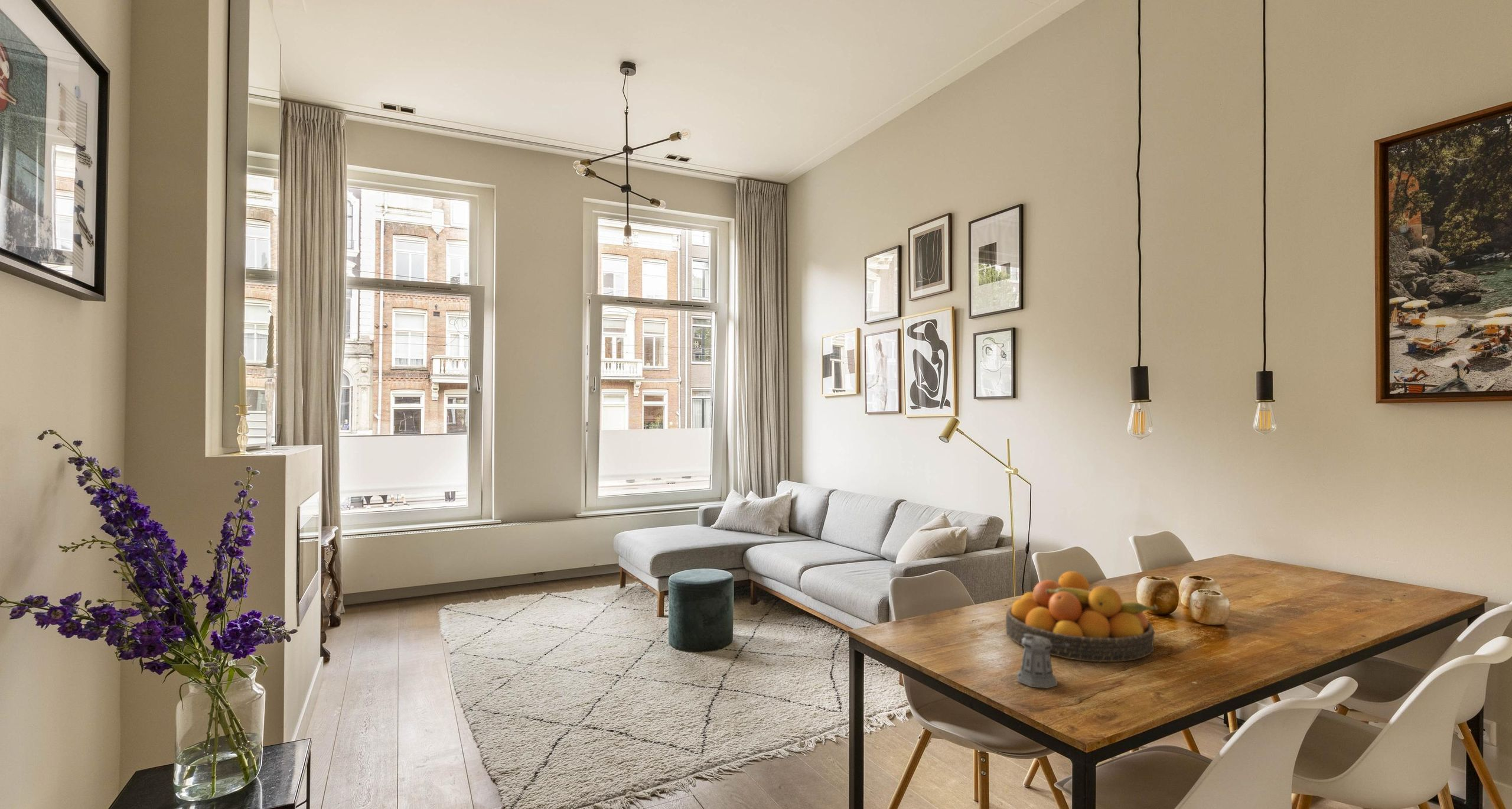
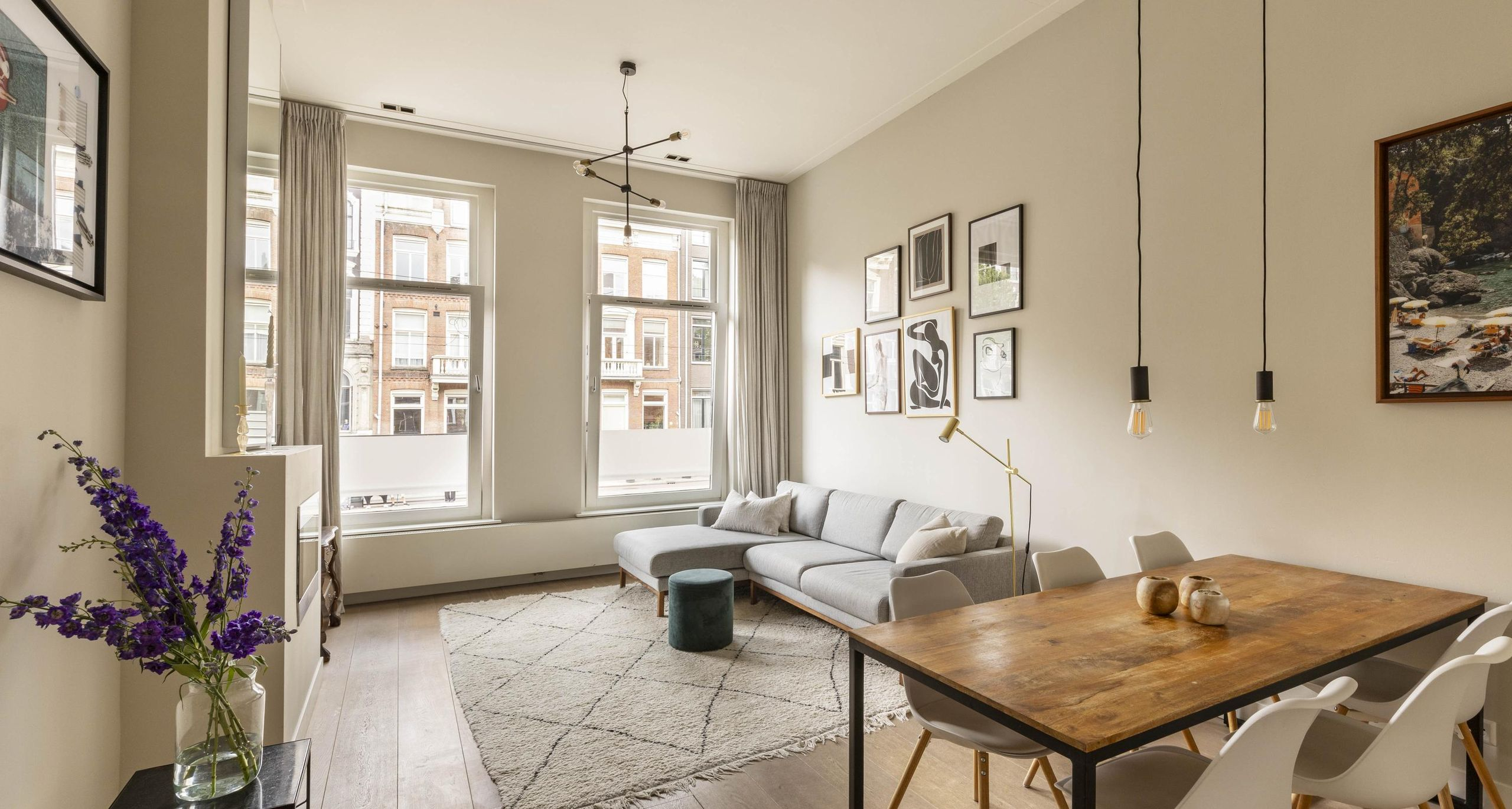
- fruit bowl [1005,571,1159,663]
- pepper shaker [1016,634,1073,689]
